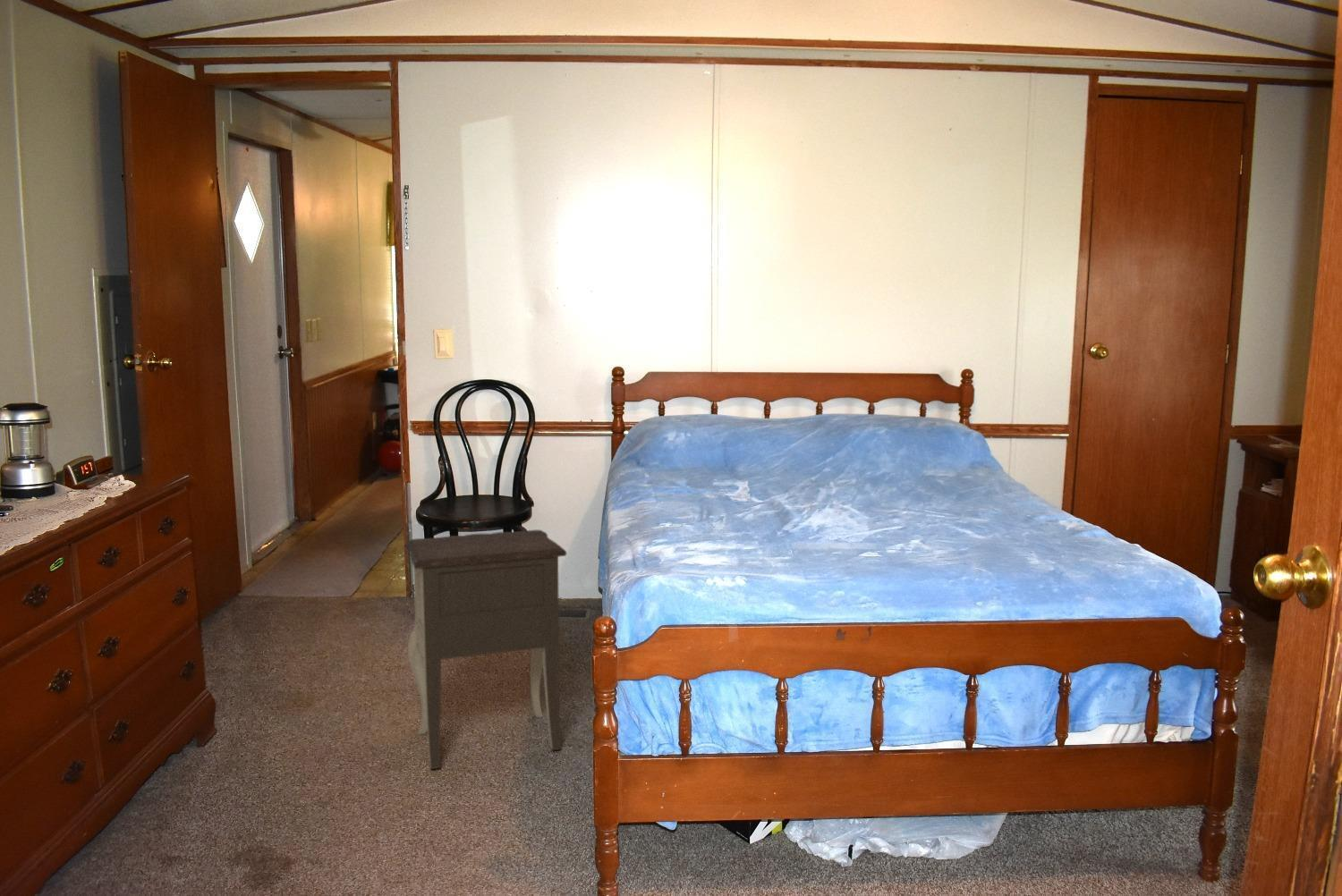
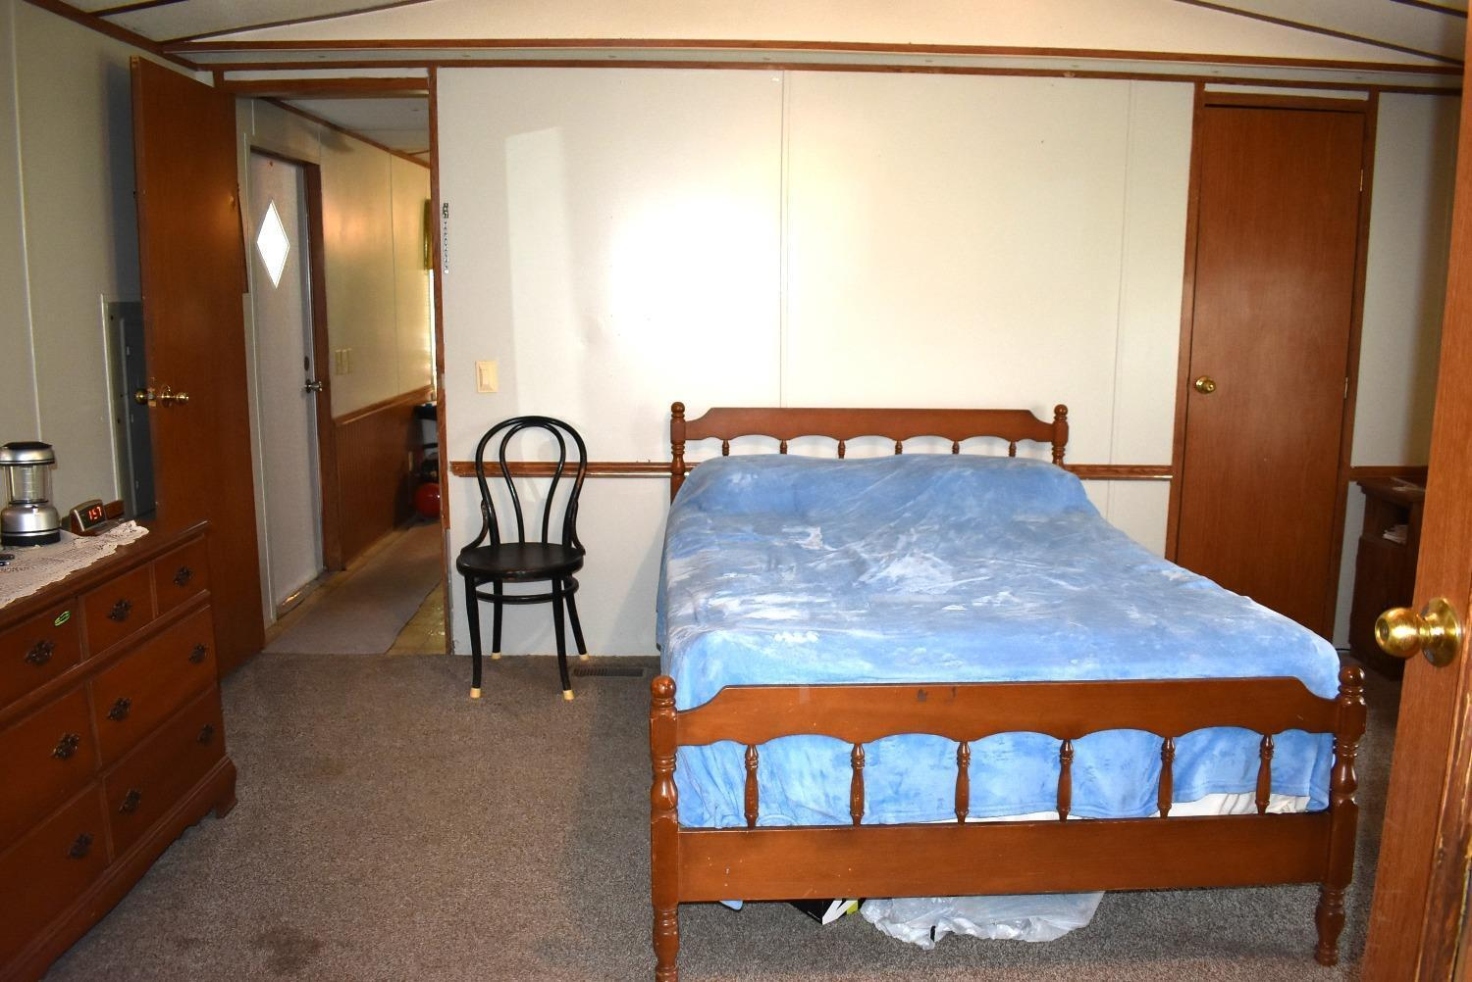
- nightstand [403,529,567,770]
